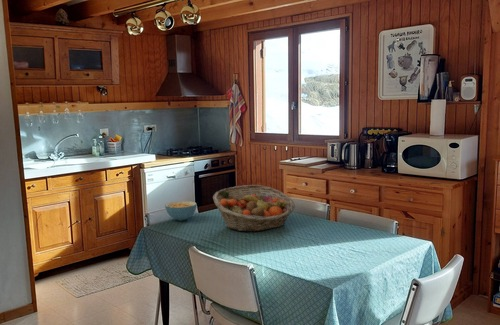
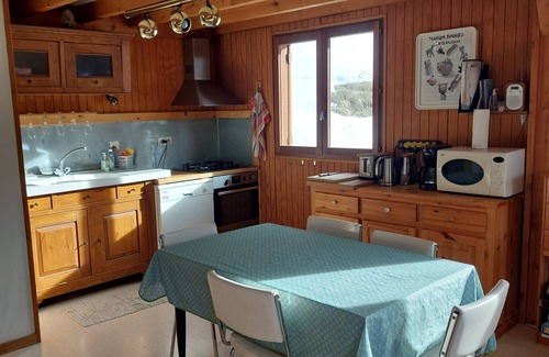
- cereal bowl [164,200,198,221]
- fruit basket [212,184,296,233]
